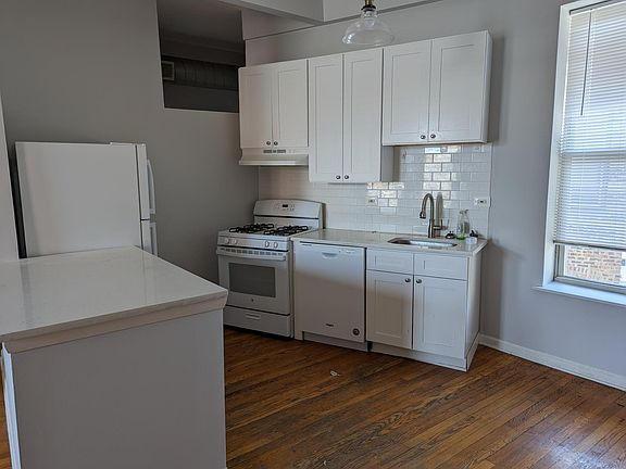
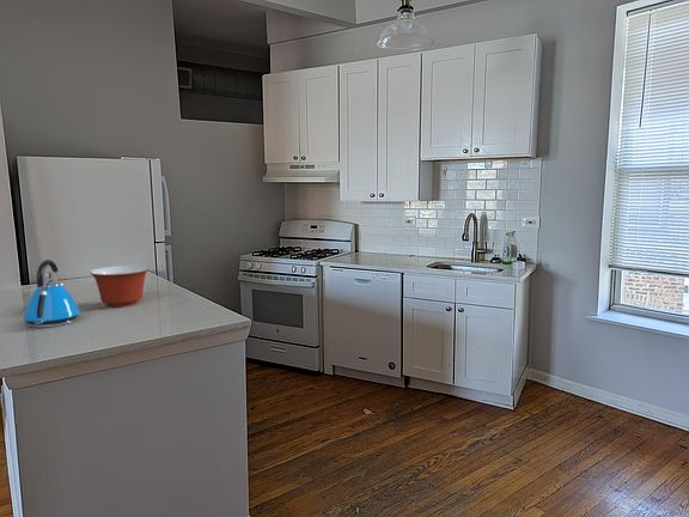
+ kettle [22,258,81,329]
+ mixing bowl [89,264,151,308]
